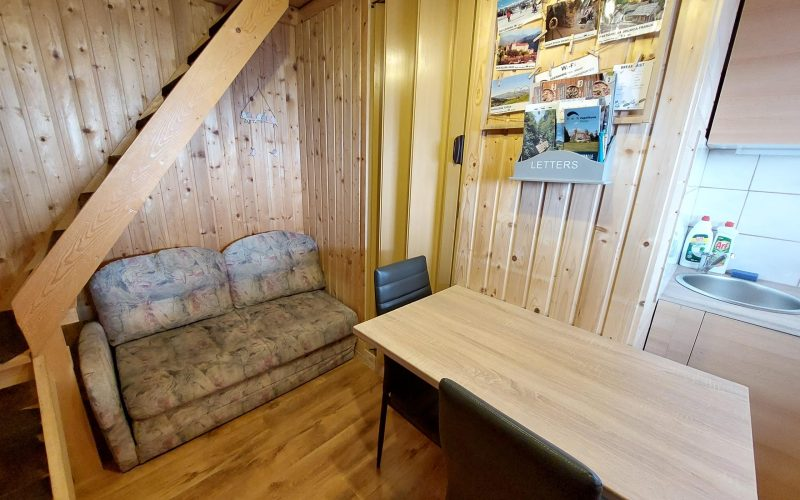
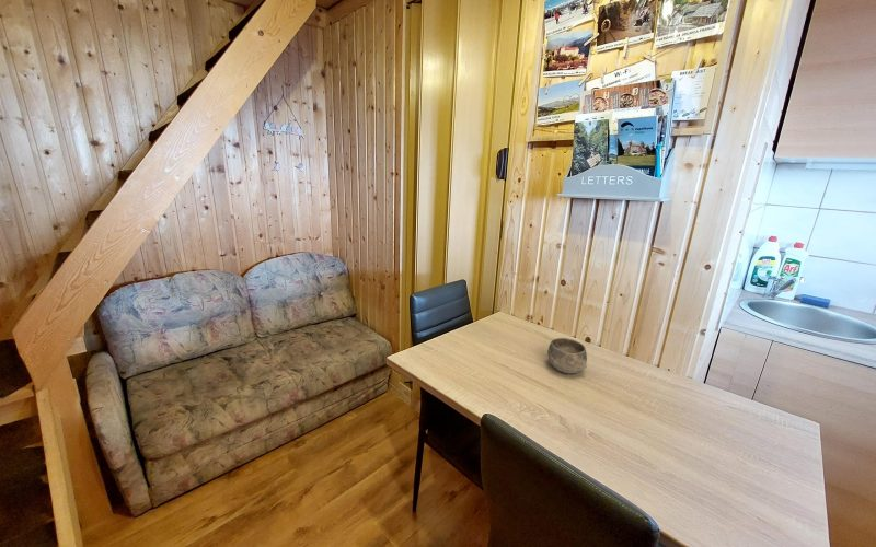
+ bowl [546,337,588,374]
